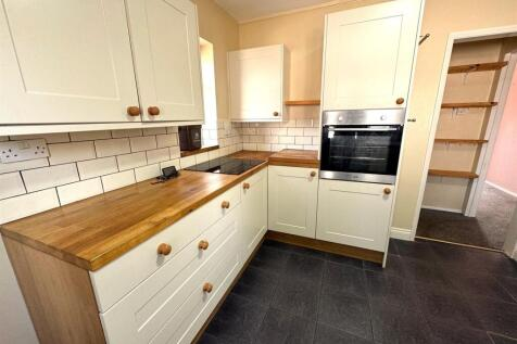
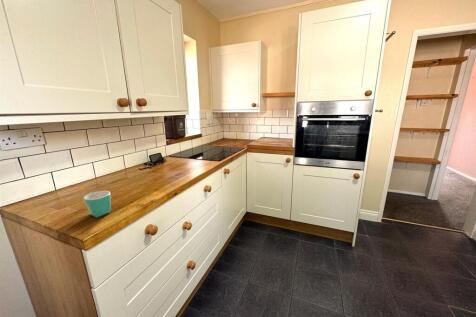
+ mug [83,190,112,218]
